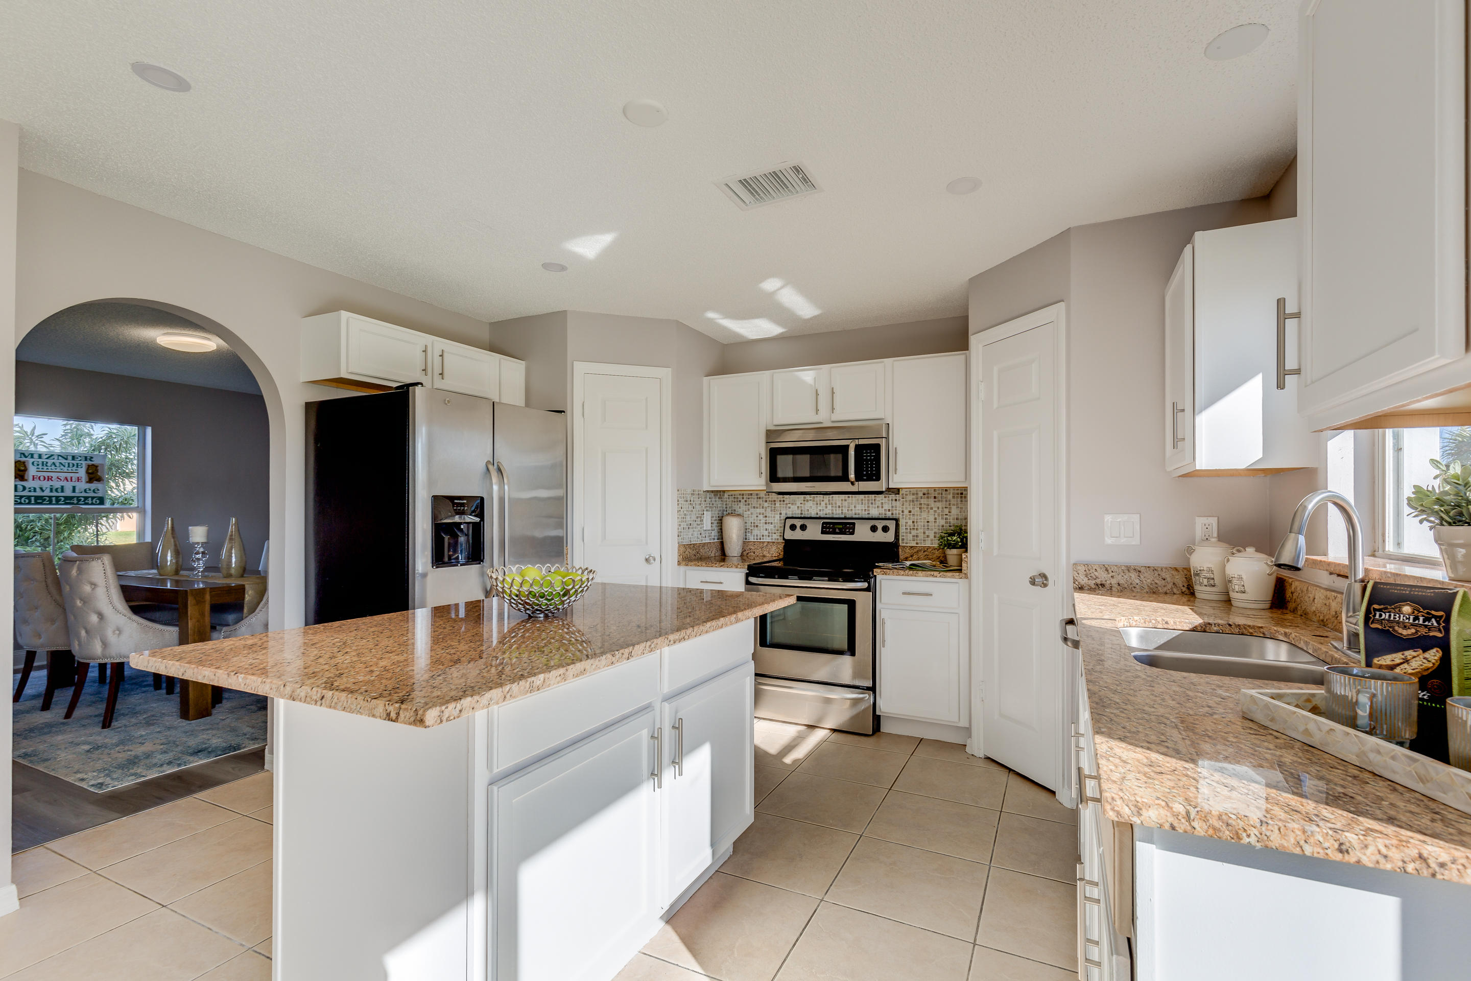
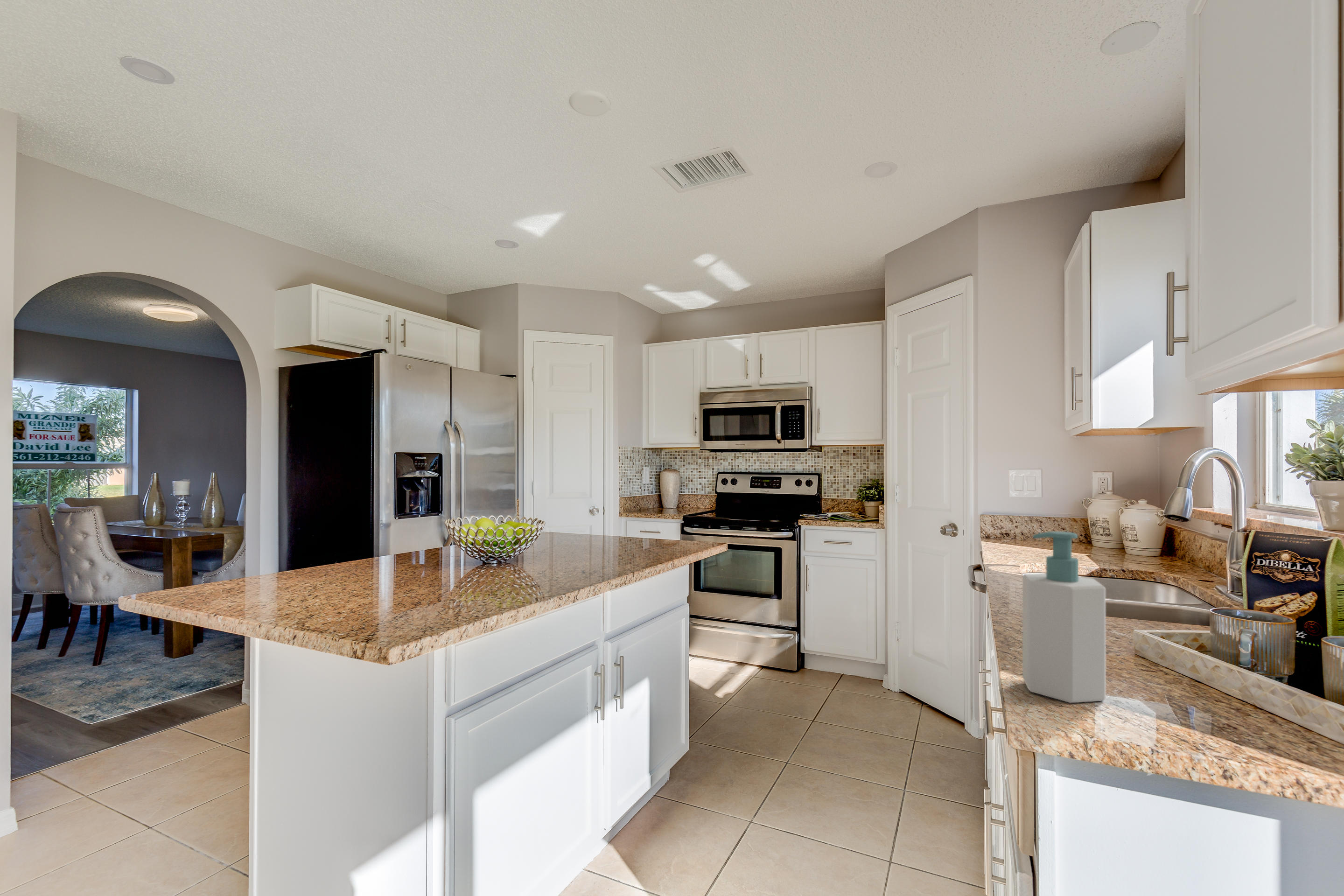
+ soap bottle [1022,531,1106,704]
